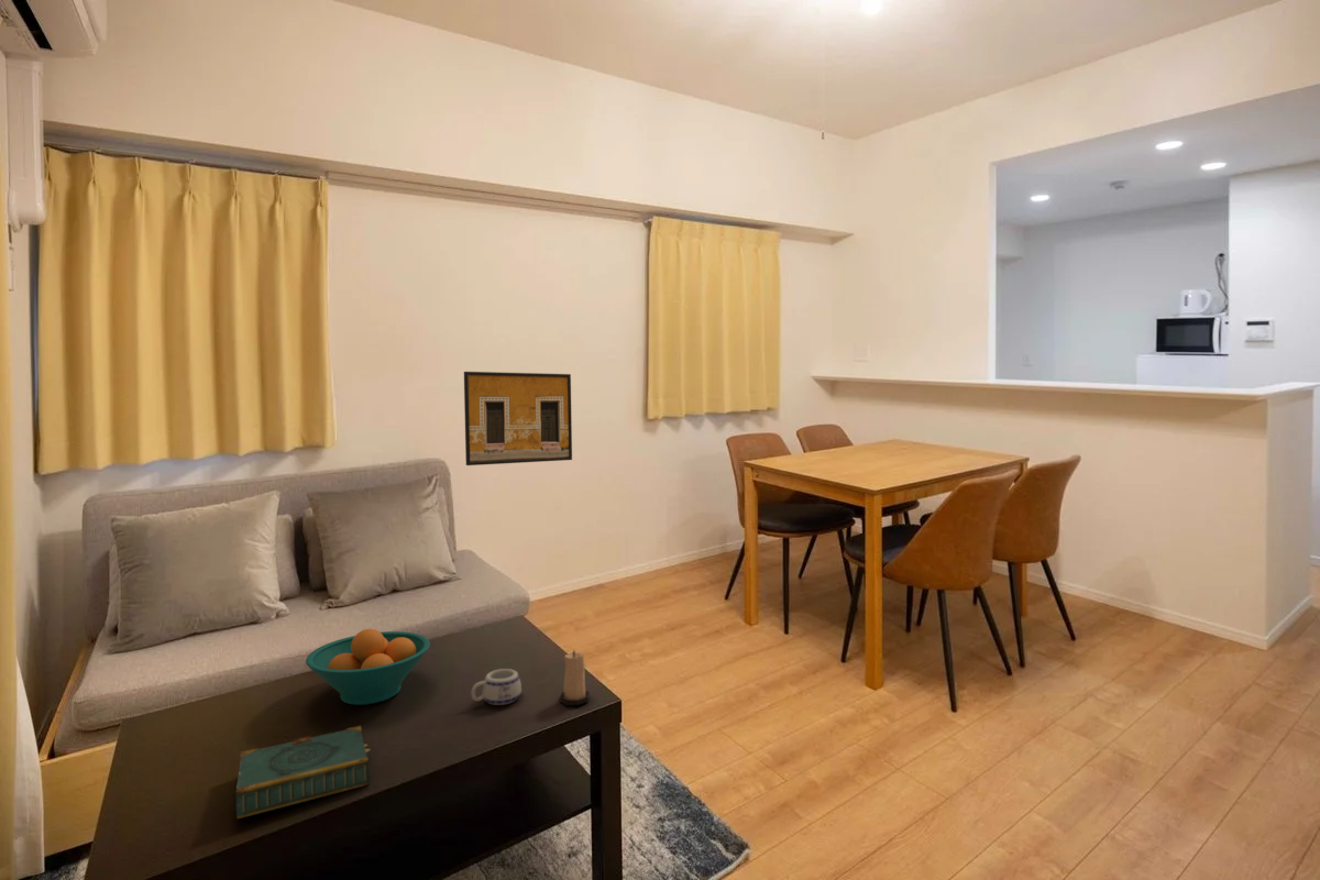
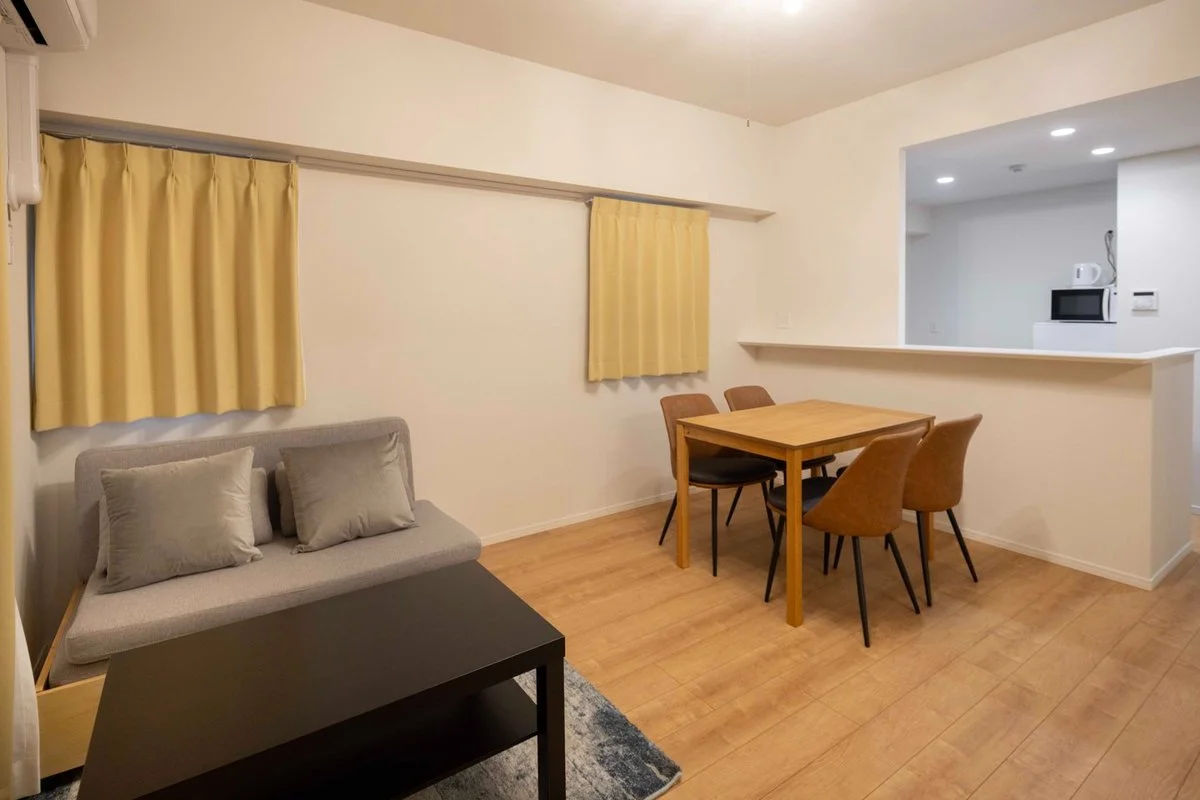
- candle [559,649,591,706]
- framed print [463,371,573,466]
- mug [470,668,522,706]
- fruit bowl [305,628,431,706]
- book [234,725,372,821]
